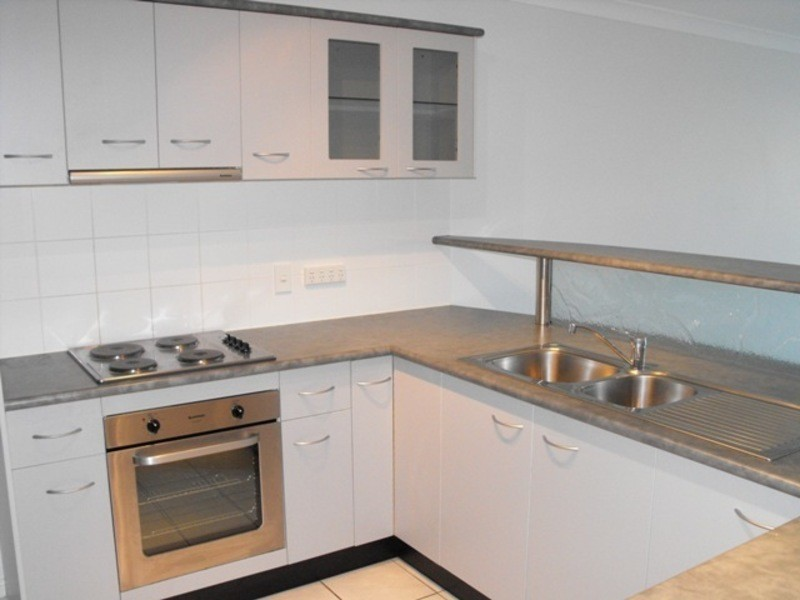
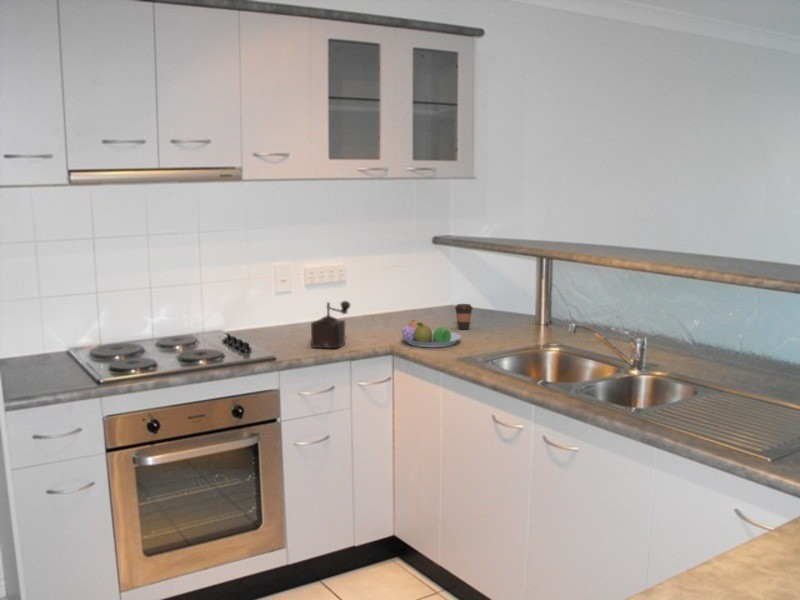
+ fruit bowl [401,319,462,348]
+ pepper mill [310,300,351,349]
+ coffee cup [454,303,474,330]
